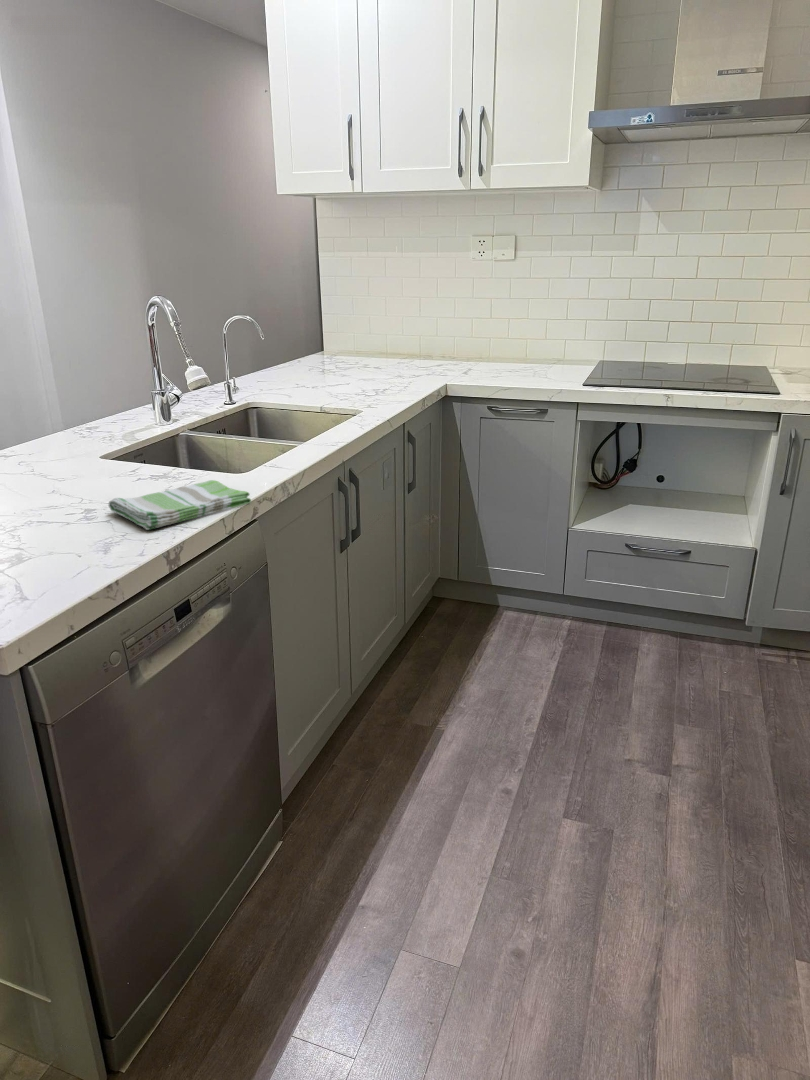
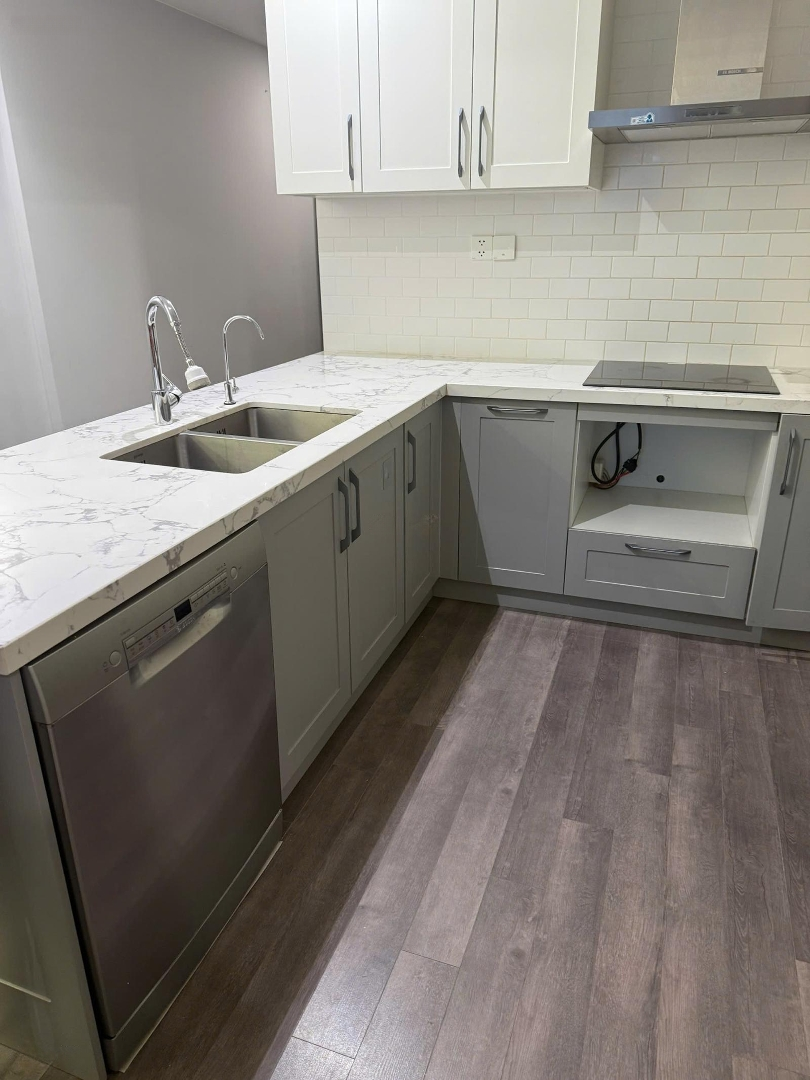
- dish towel [108,479,252,531]
